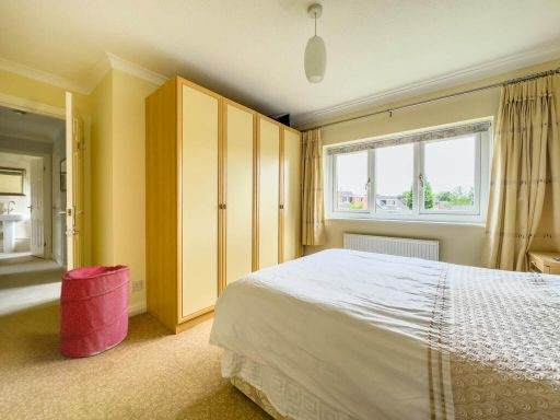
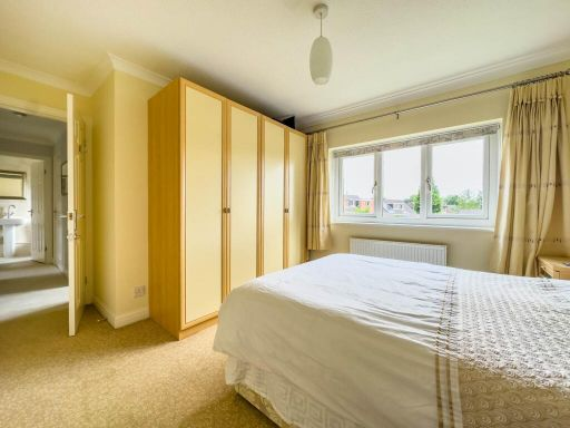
- laundry hamper [59,264,131,359]
